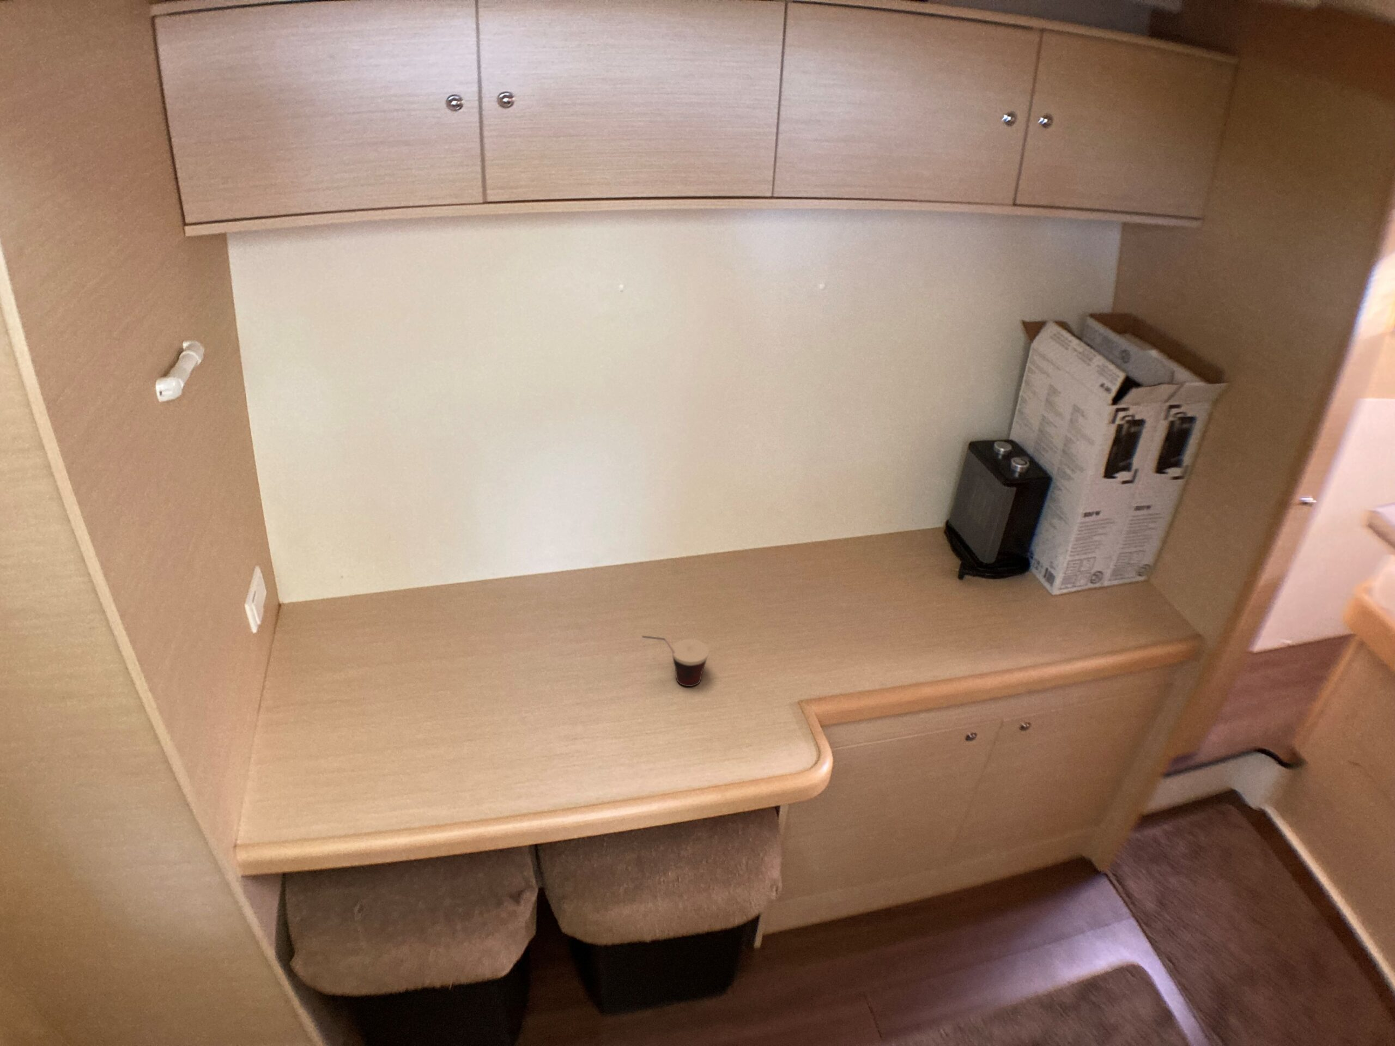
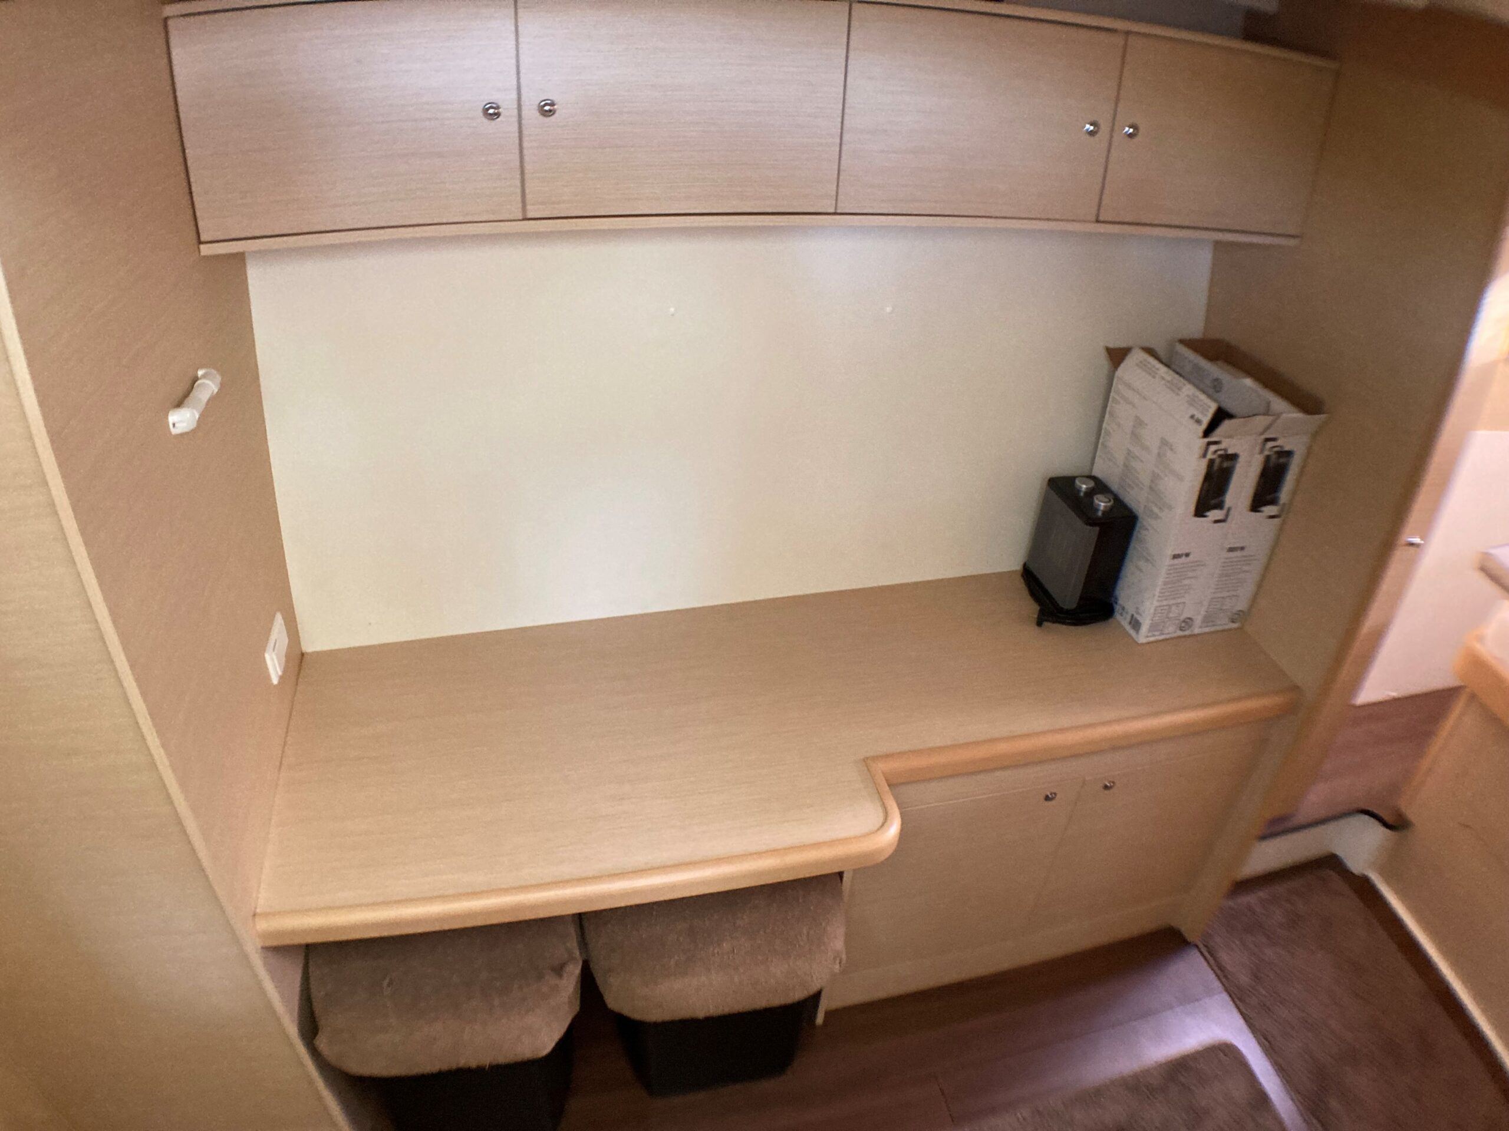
- cup [641,635,710,687]
